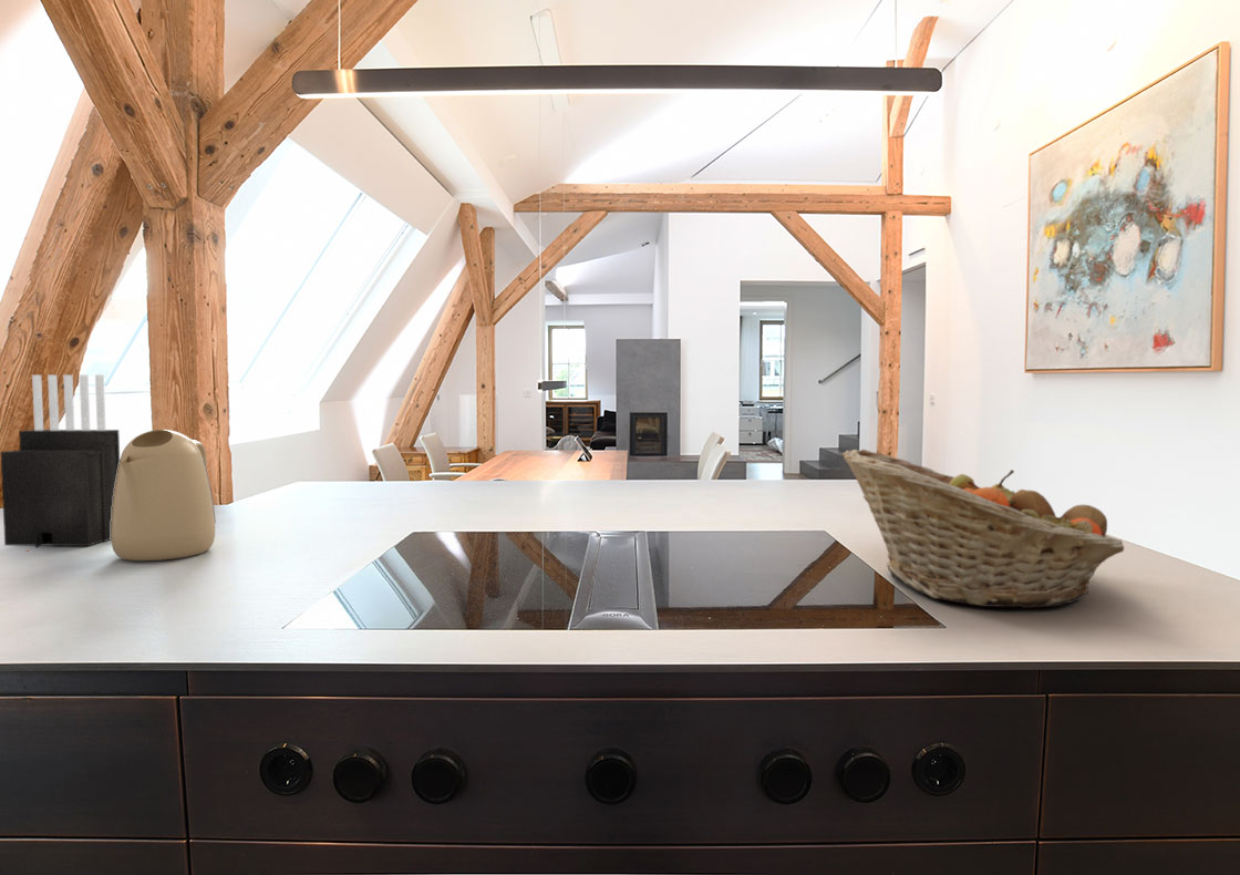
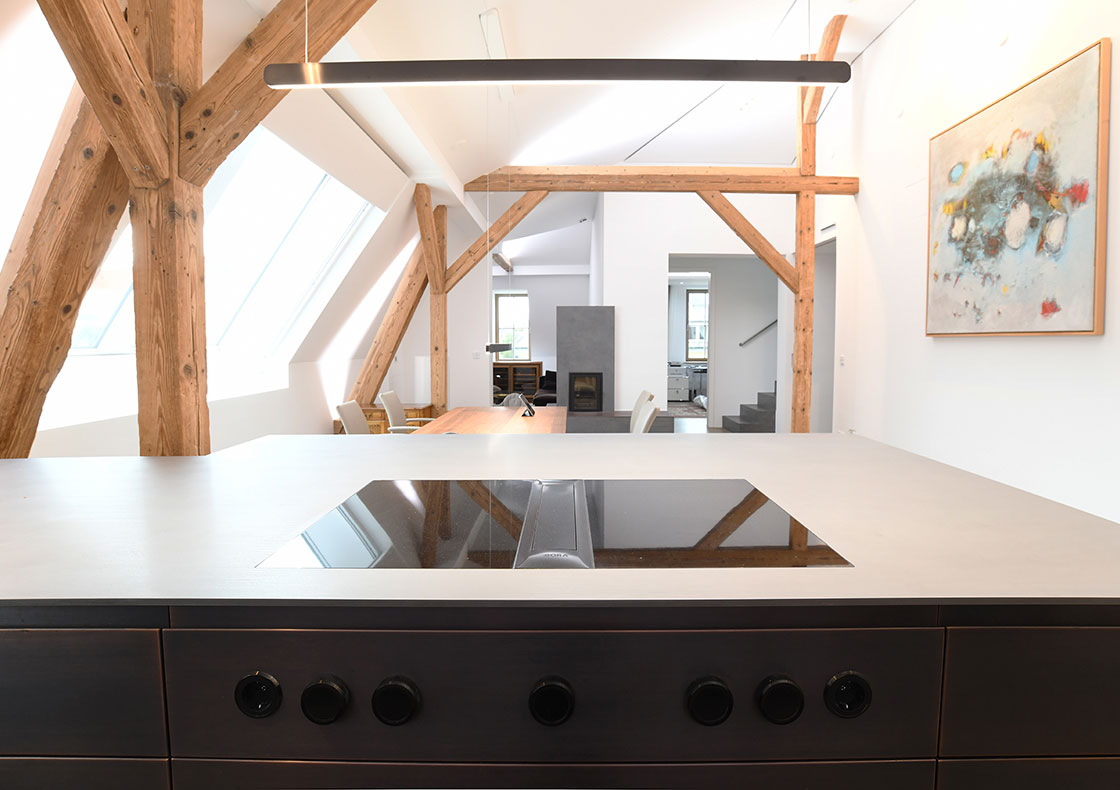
- kettle [110,429,217,562]
- knife block [0,373,121,549]
- fruit basket [840,449,1125,609]
